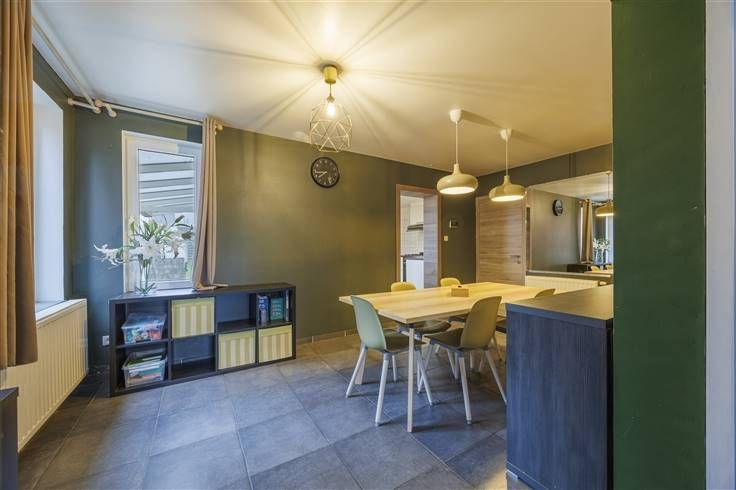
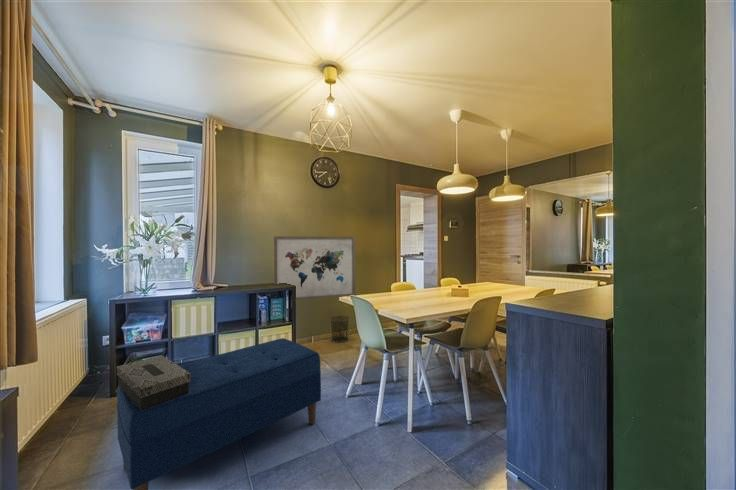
+ decorative box [116,354,191,410]
+ bench [116,337,322,490]
+ waste bin [328,315,351,344]
+ wall art [273,235,356,301]
